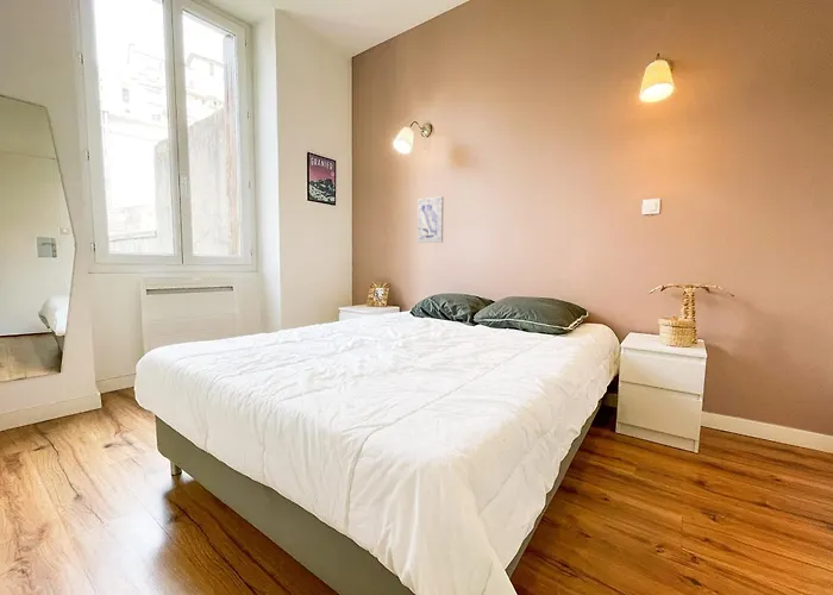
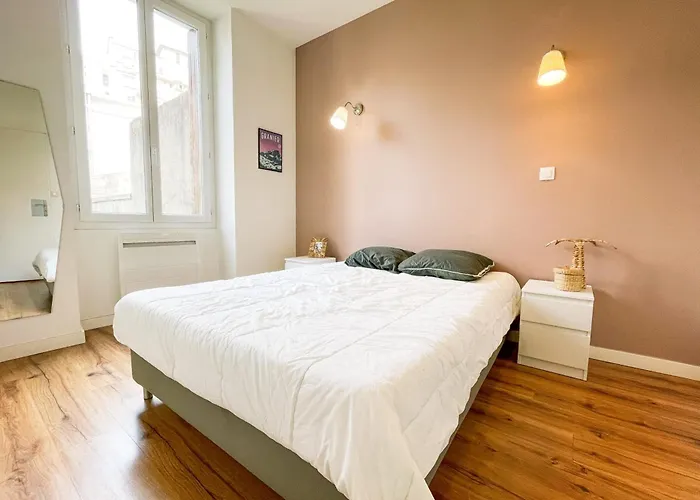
- wall art [416,195,445,244]
